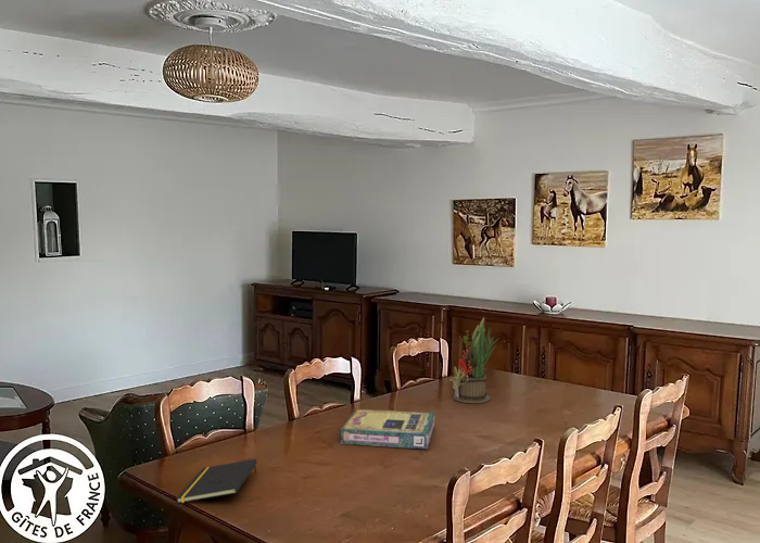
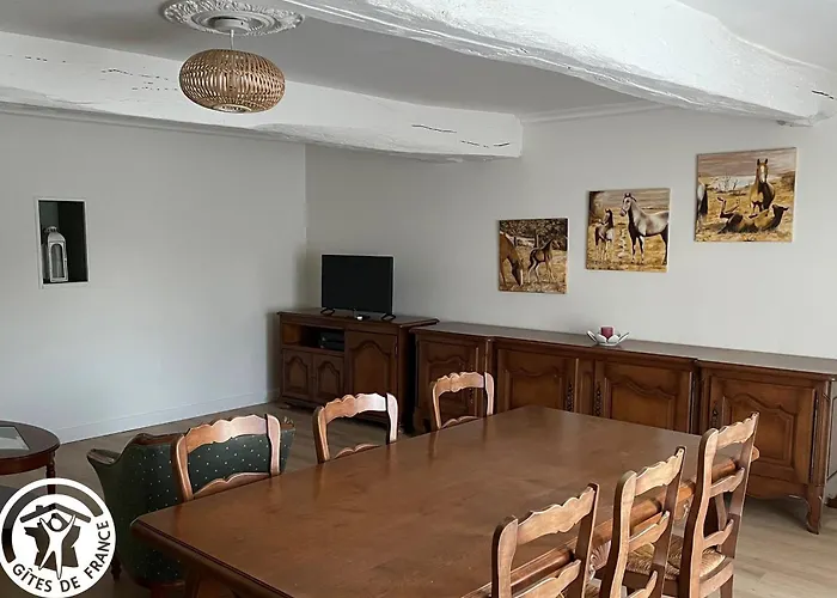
- flower arrangement [448,316,498,404]
- notepad [176,458,257,504]
- video game box [339,408,435,450]
